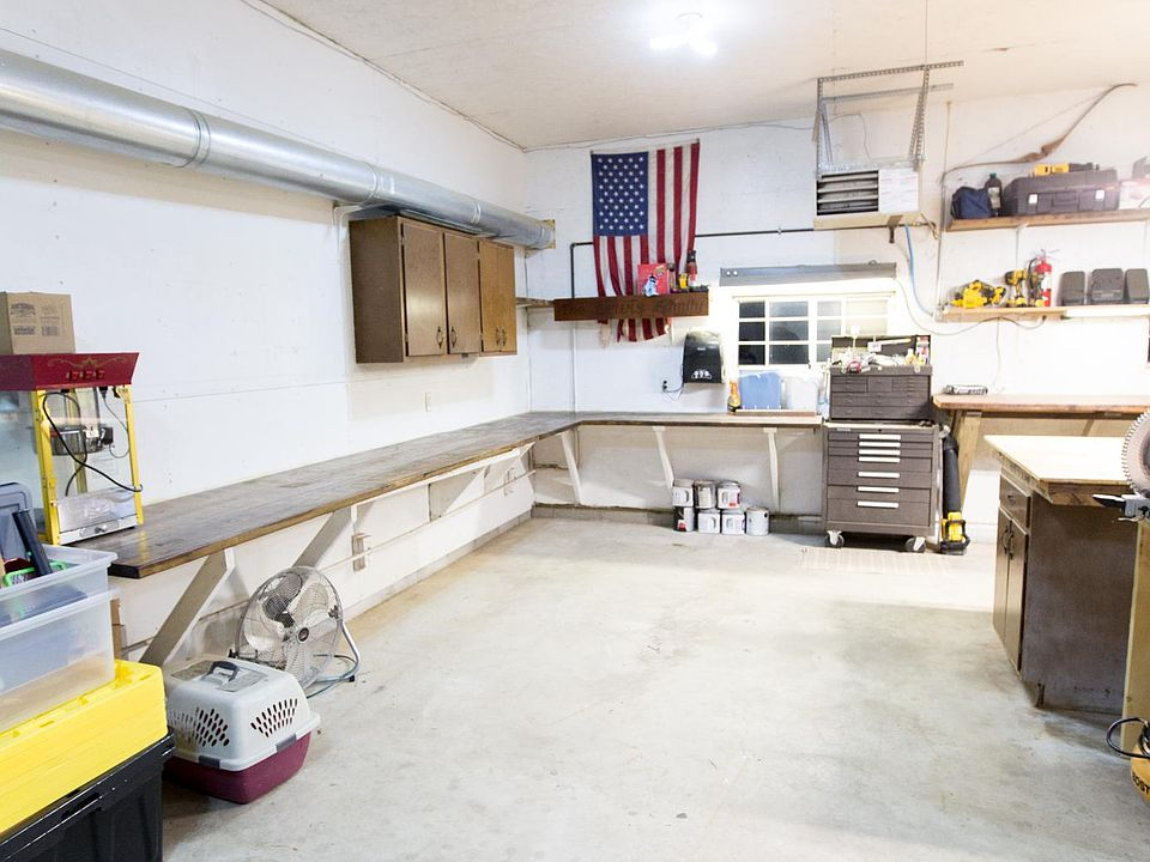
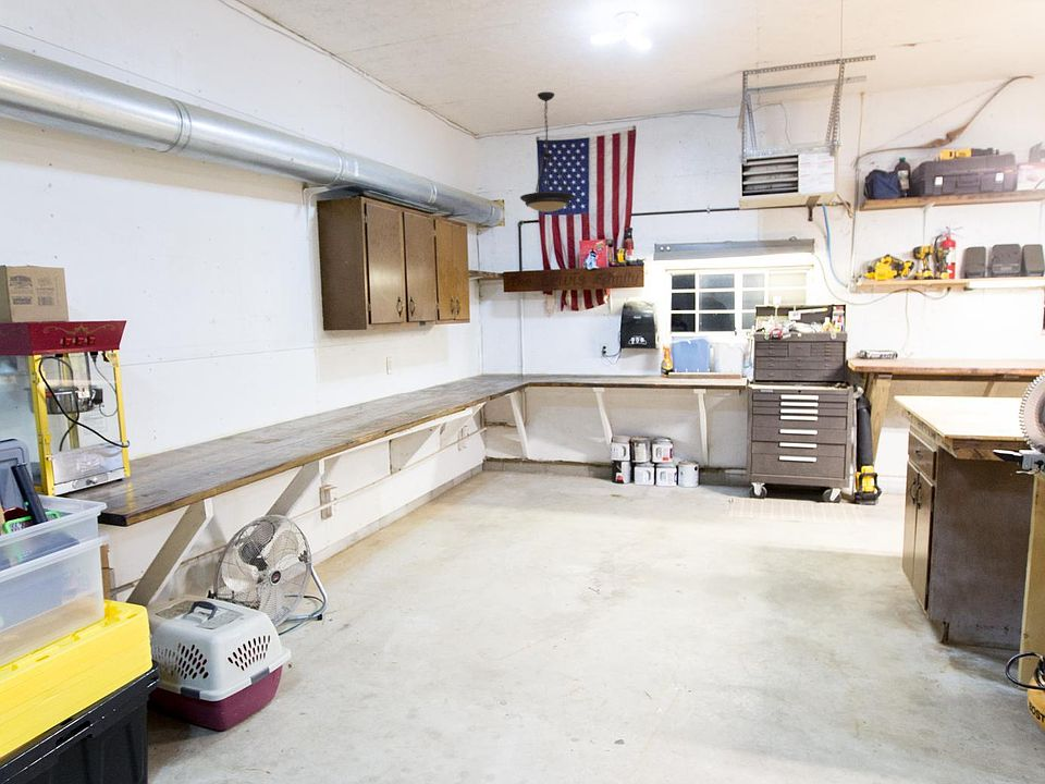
+ light fixture [519,90,576,212]
